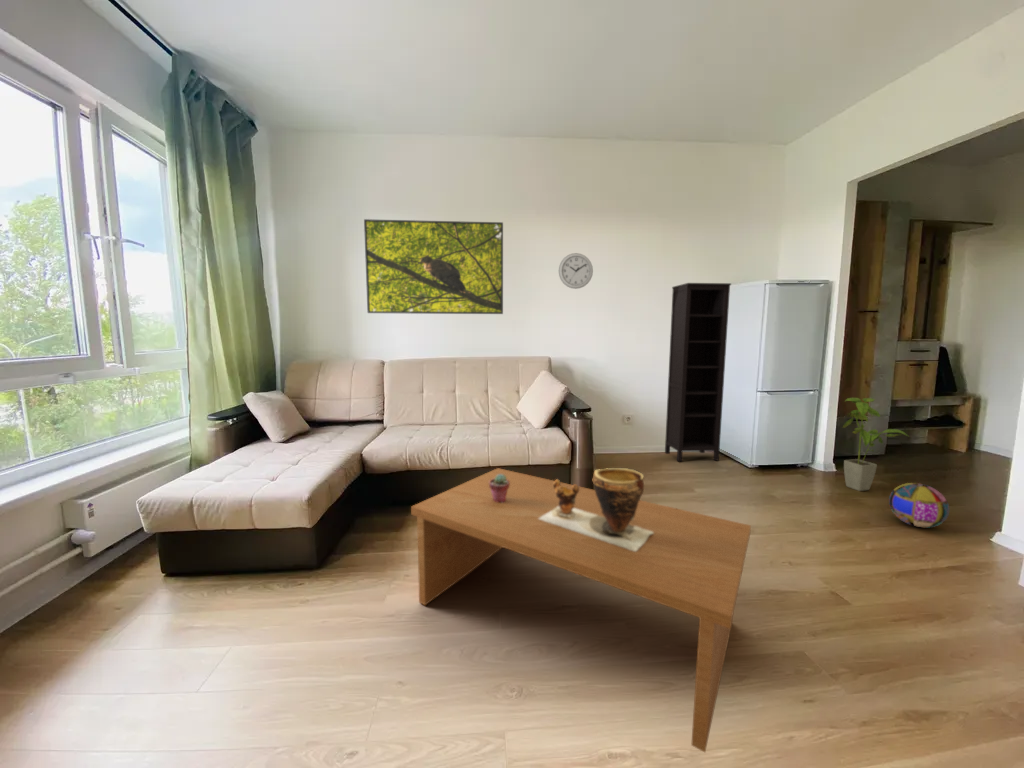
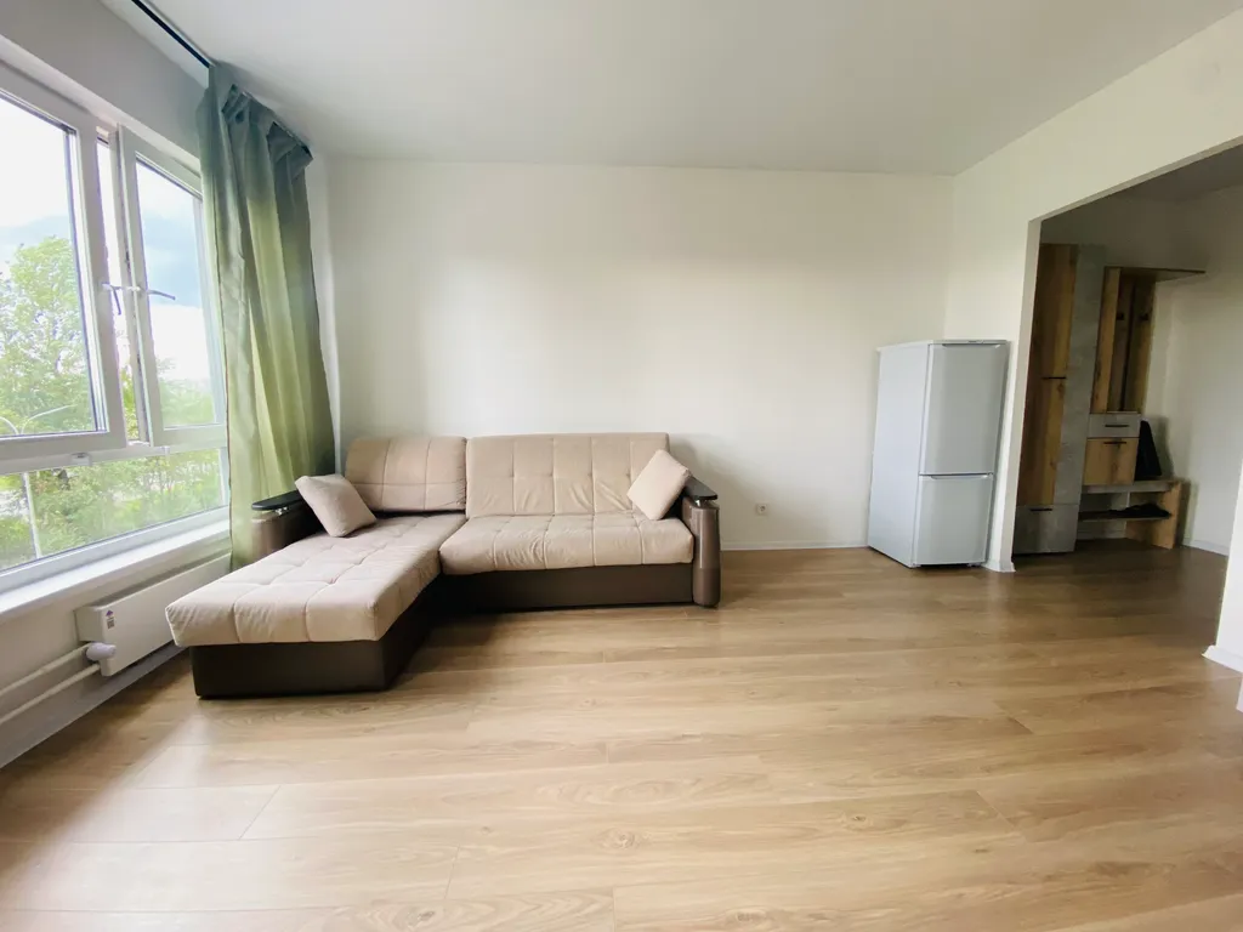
- potted succulent [489,474,510,503]
- house plant [841,397,911,492]
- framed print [363,218,504,315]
- wall clock [558,252,594,290]
- ball [888,482,950,528]
- coffee table [410,467,752,753]
- bookcase [664,282,732,462]
- clay pot [538,467,654,551]
